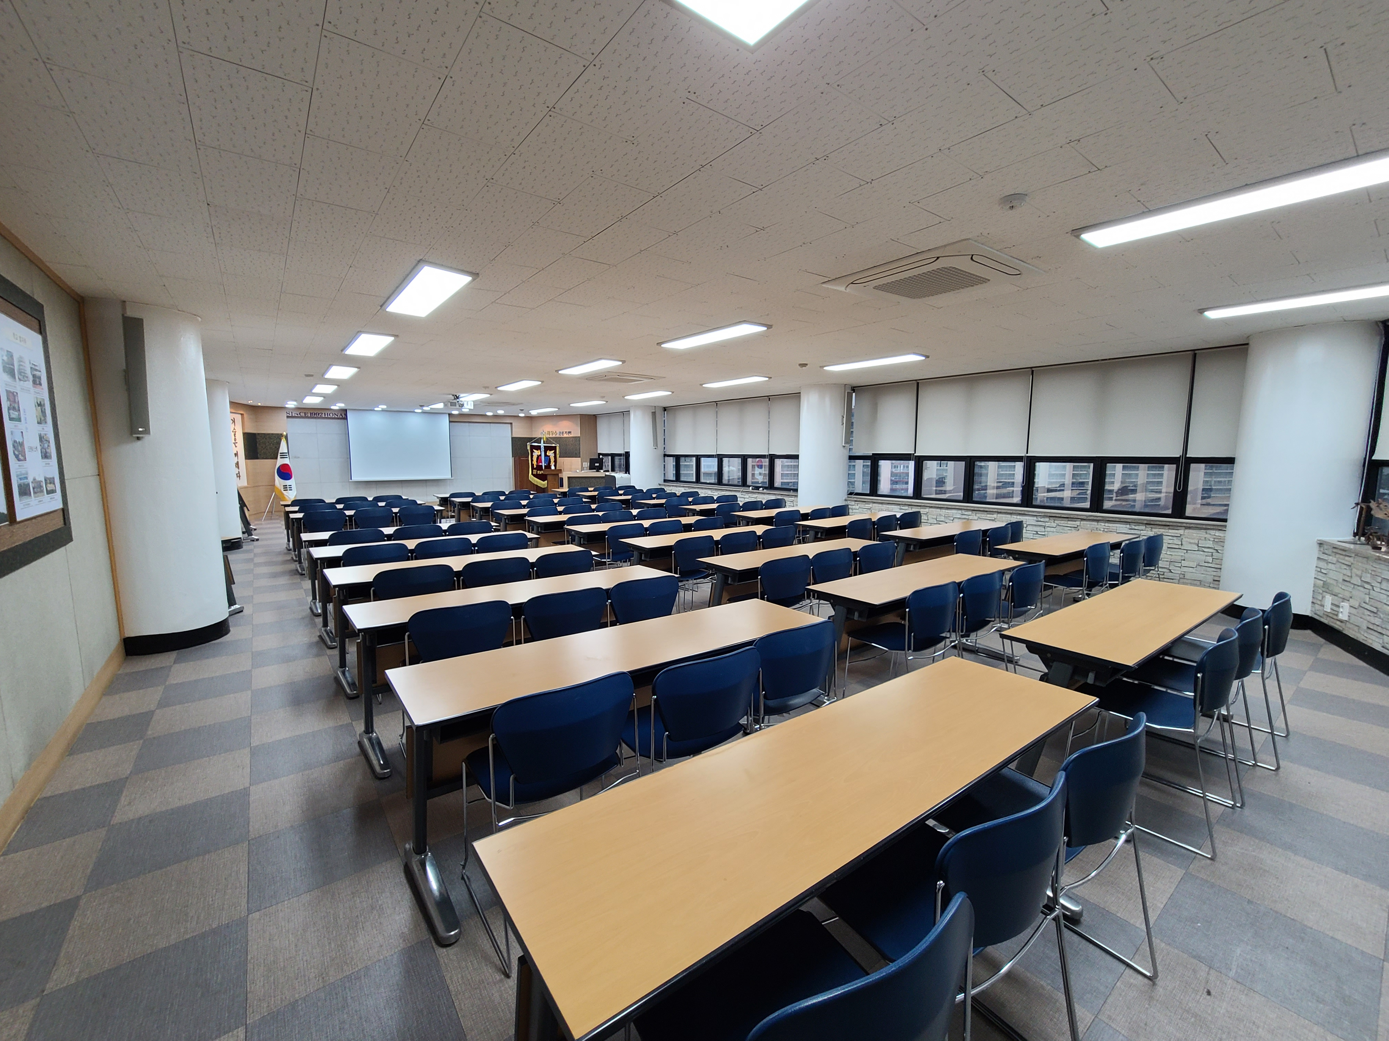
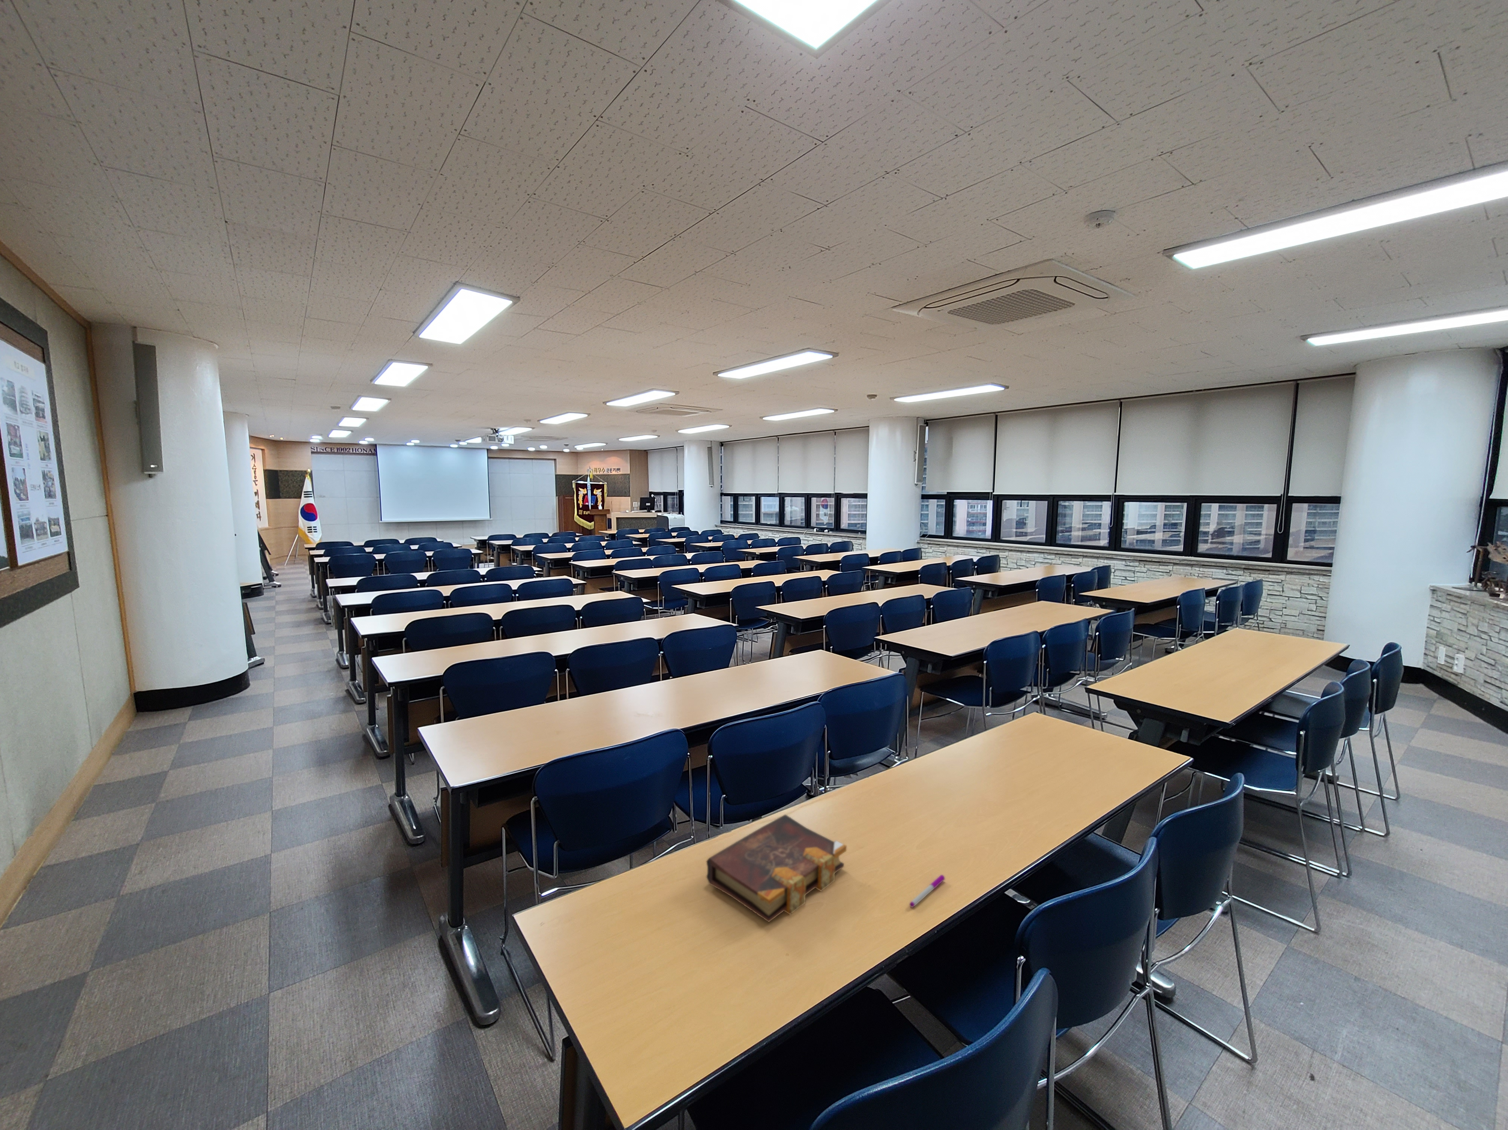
+ pen [910,875,945,908]
+ book [705,814,847,922]
